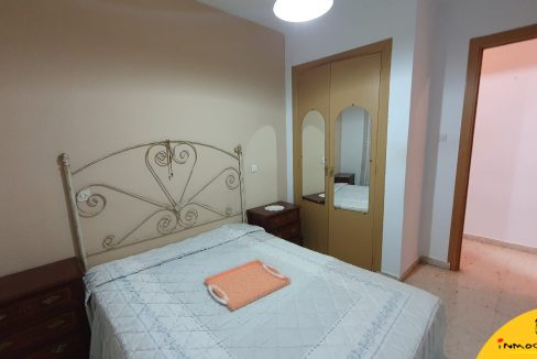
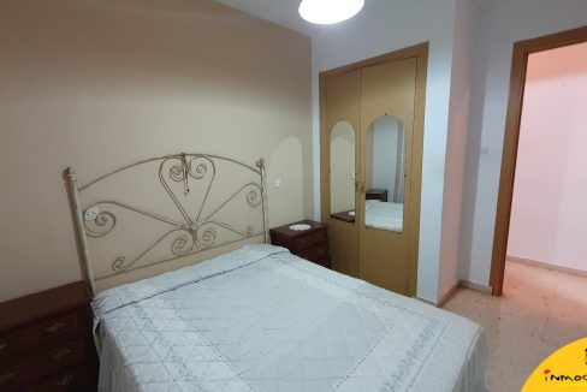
- serving tray [204,259,292,312]
